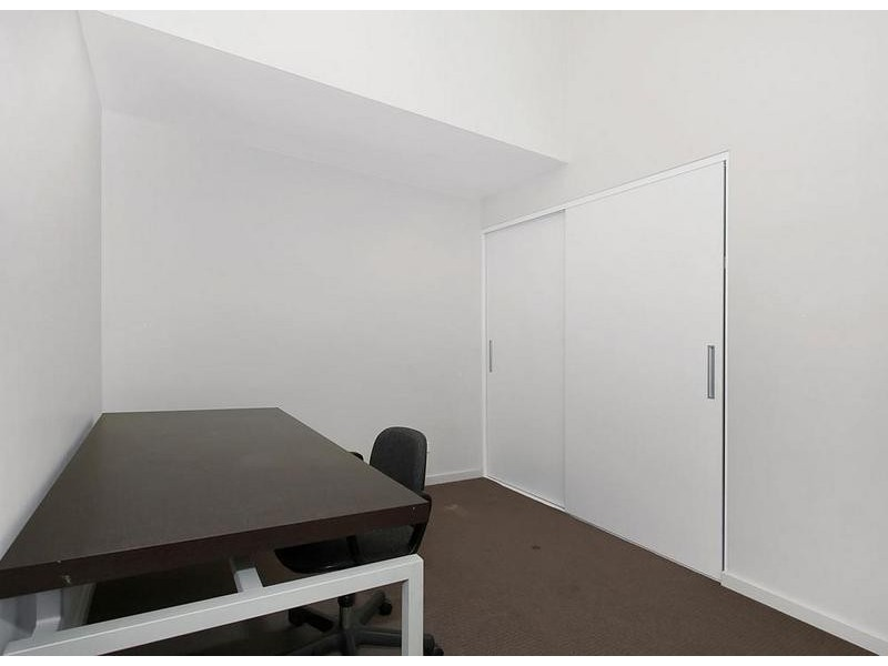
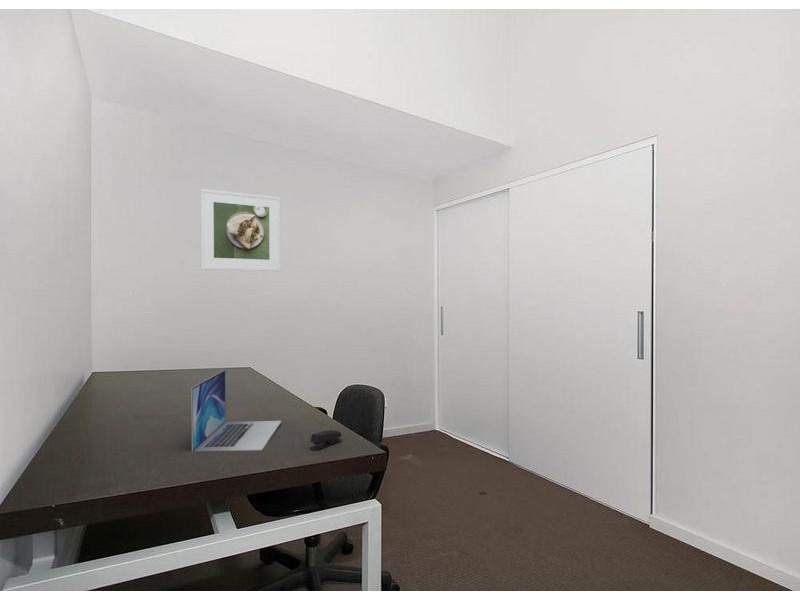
+ laptop [190,369,283,452]
+ stapler [309,429,343,451]
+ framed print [199,188,282,272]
